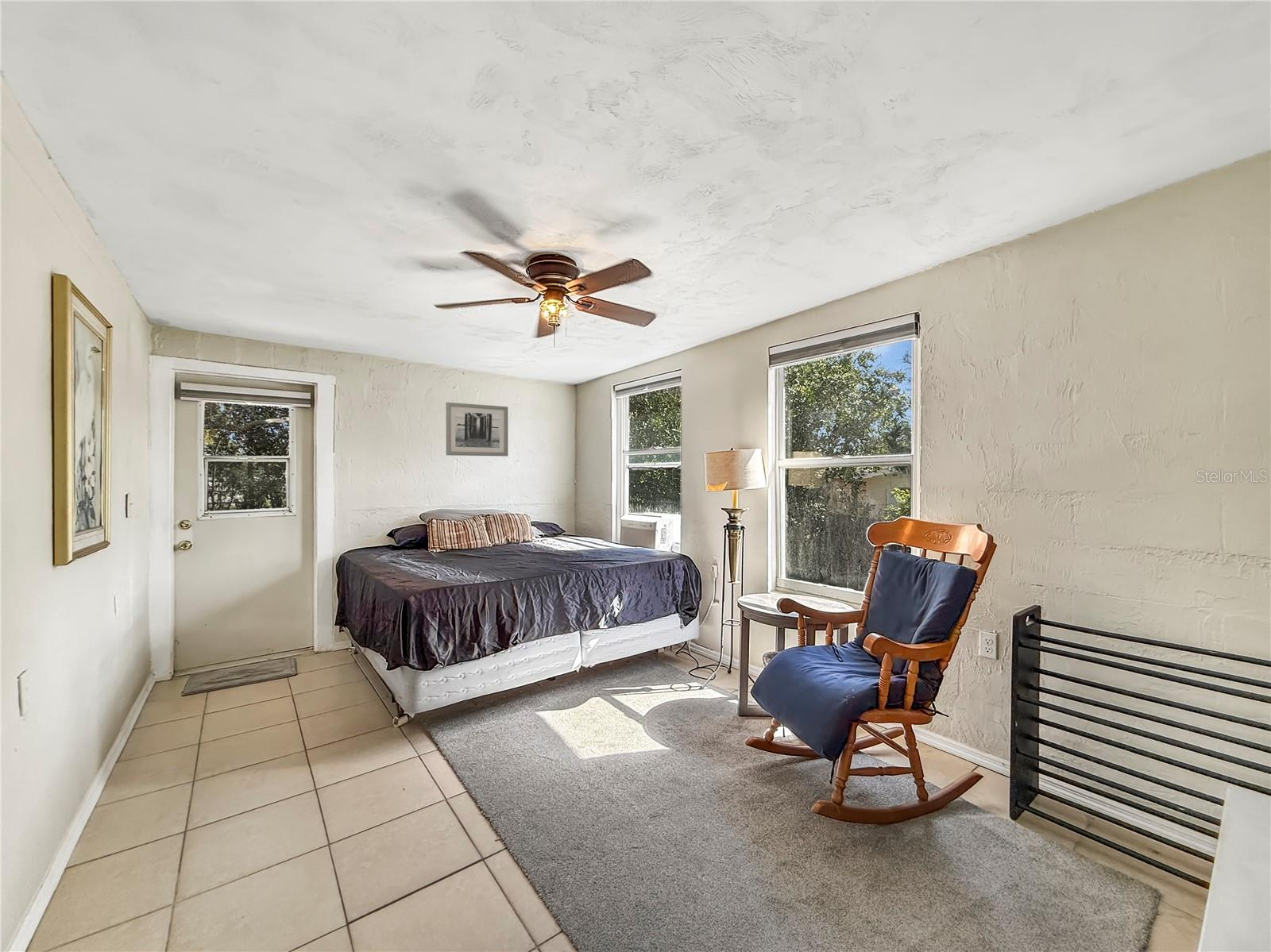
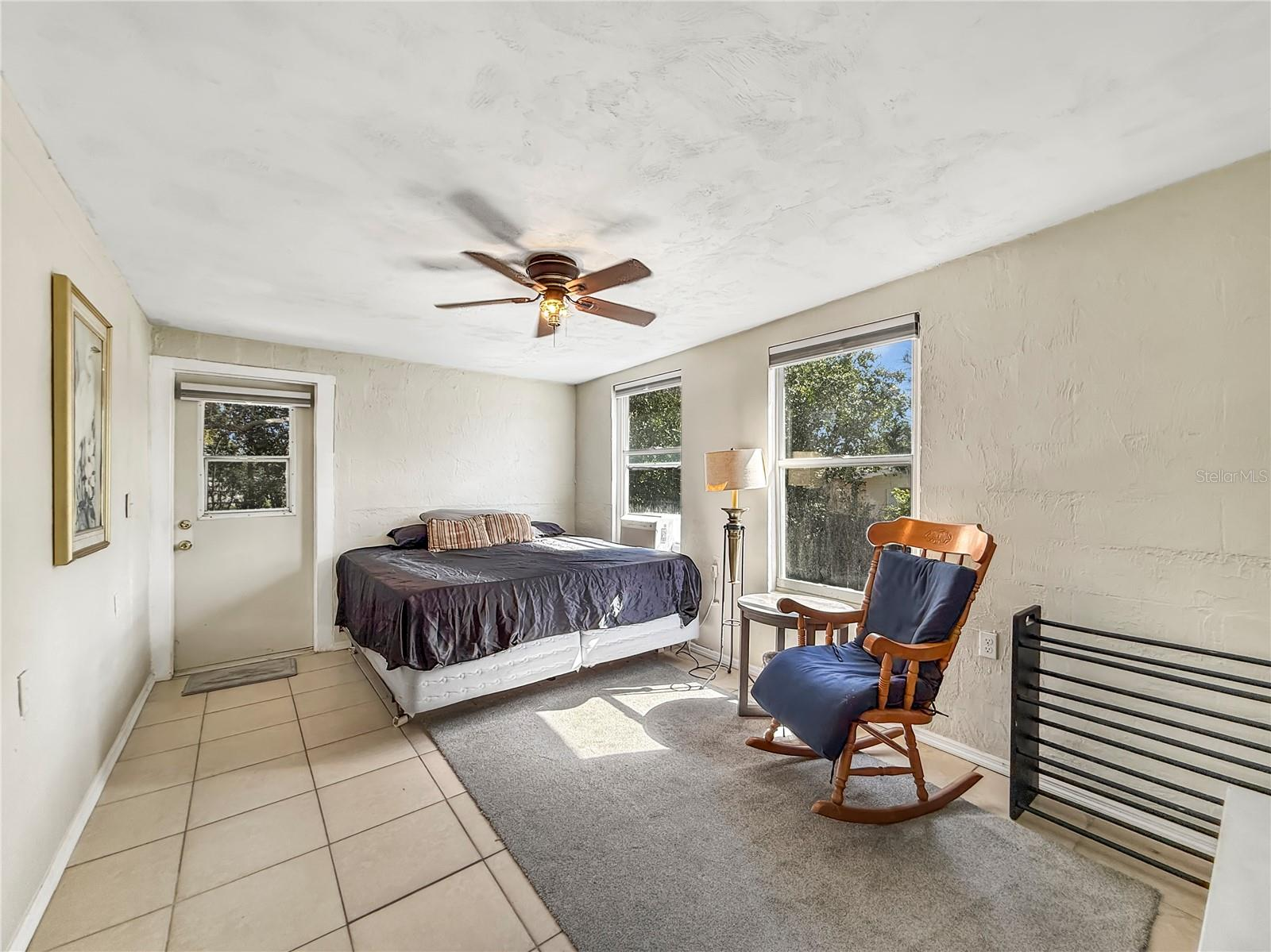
- wall art [446,402,509,457]
